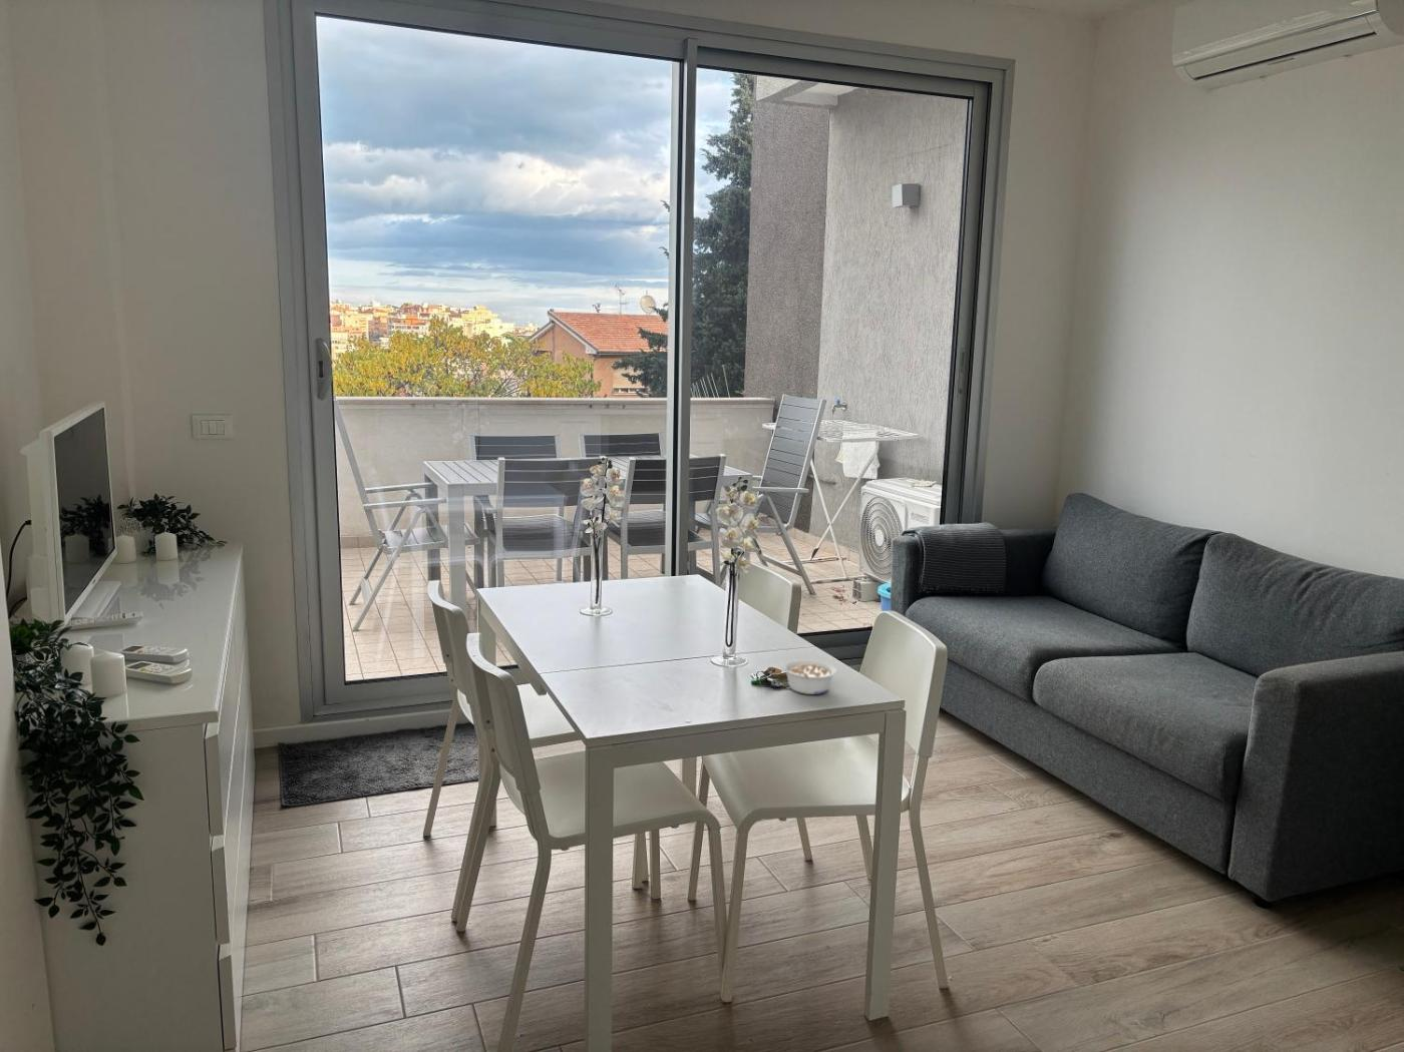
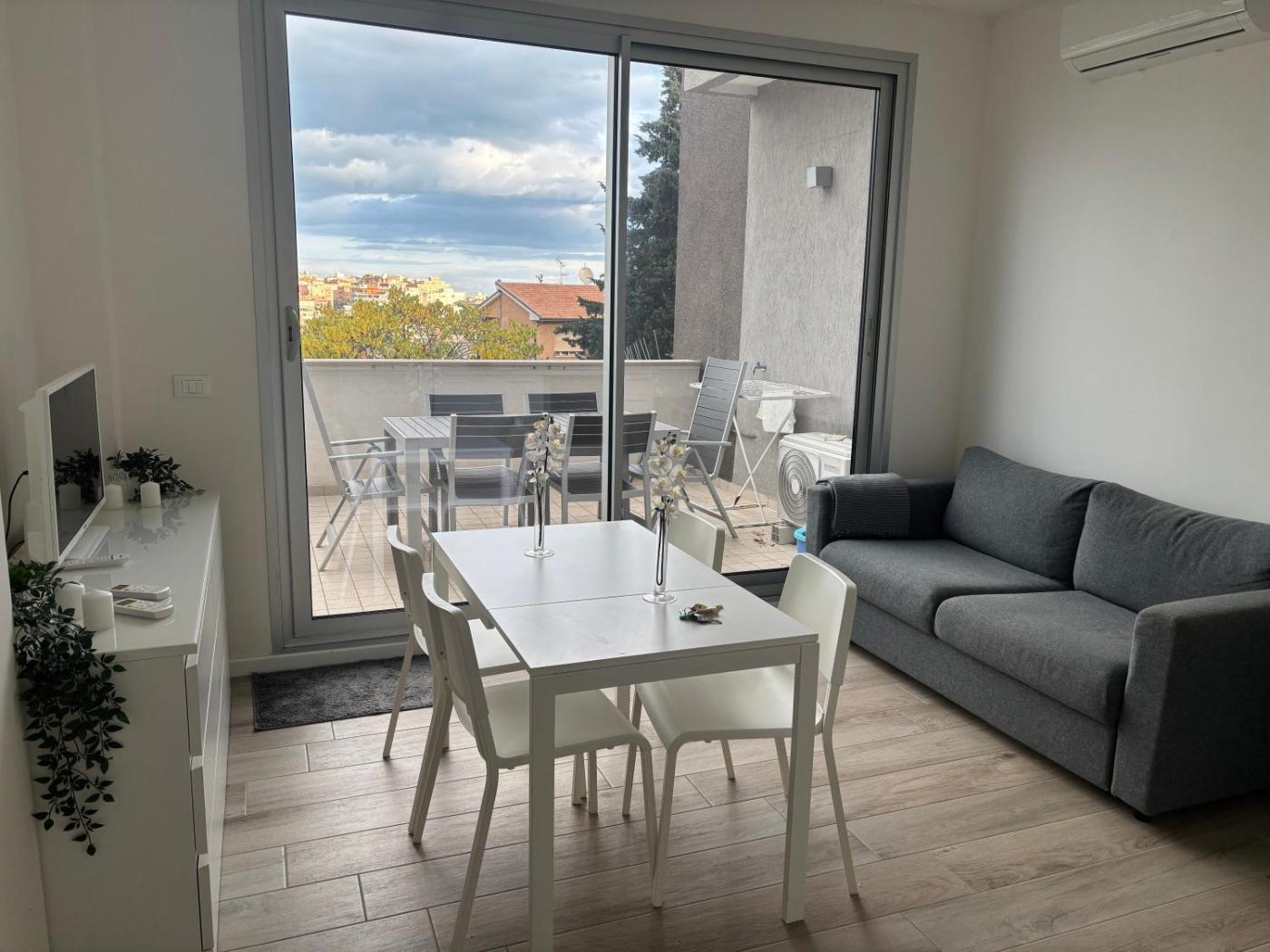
- legume [782,659,838,695]
